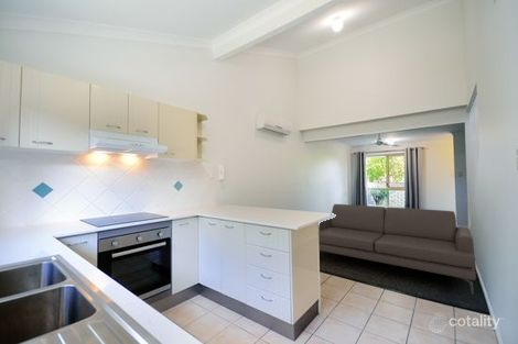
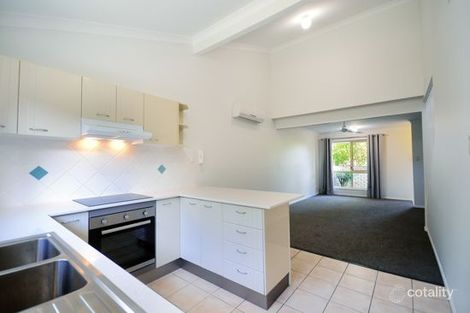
- sofa [319,203,477,296]
